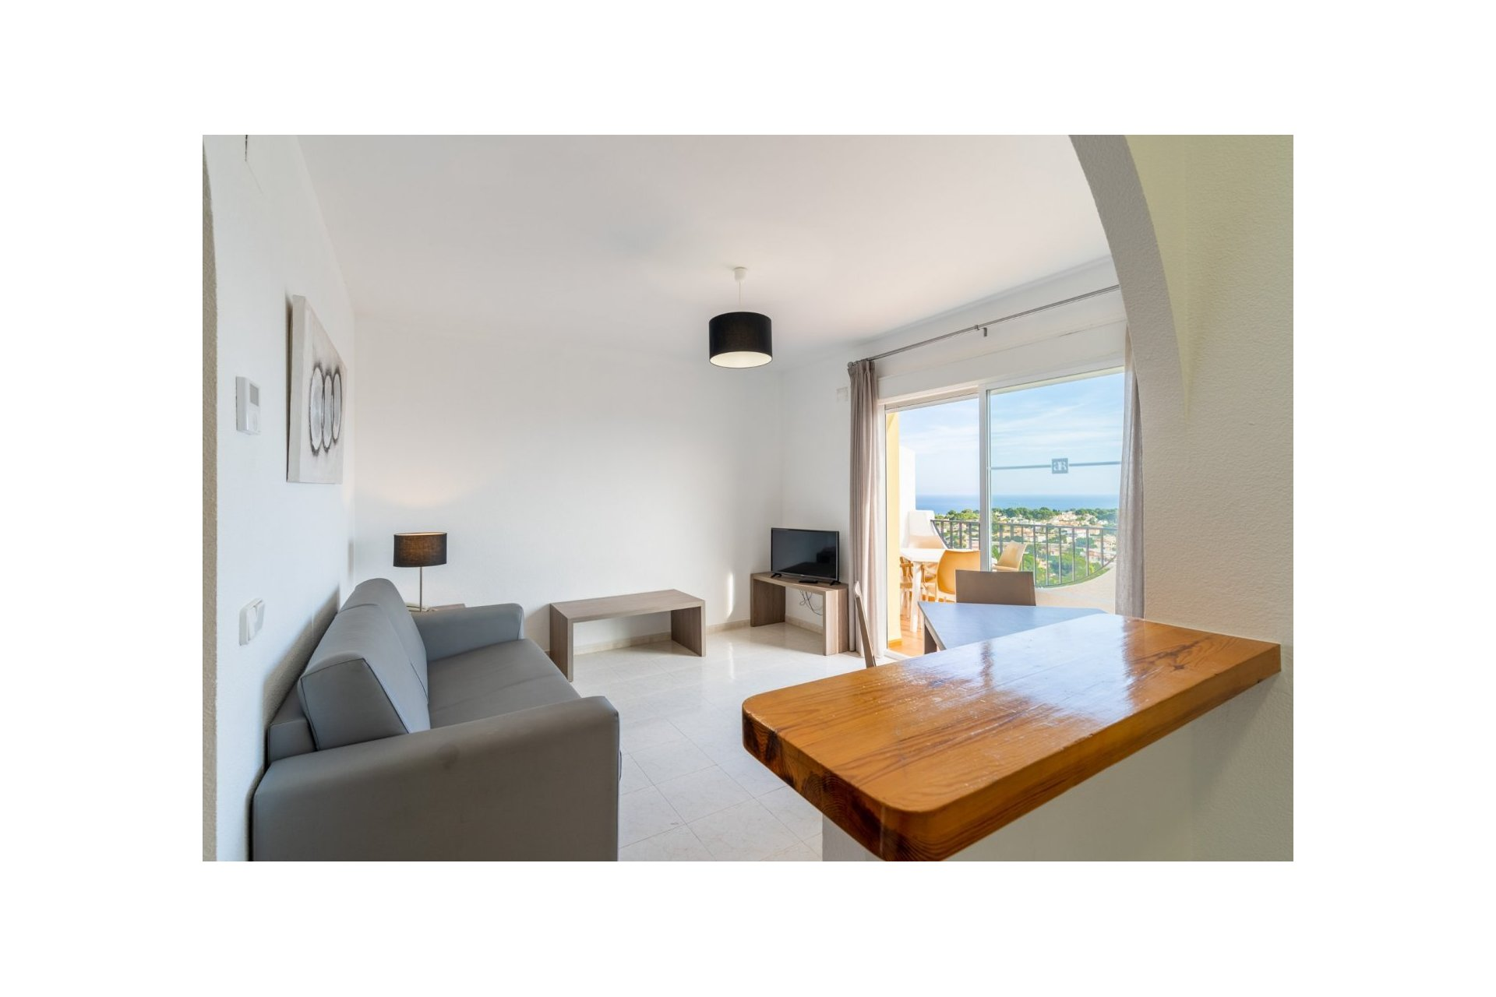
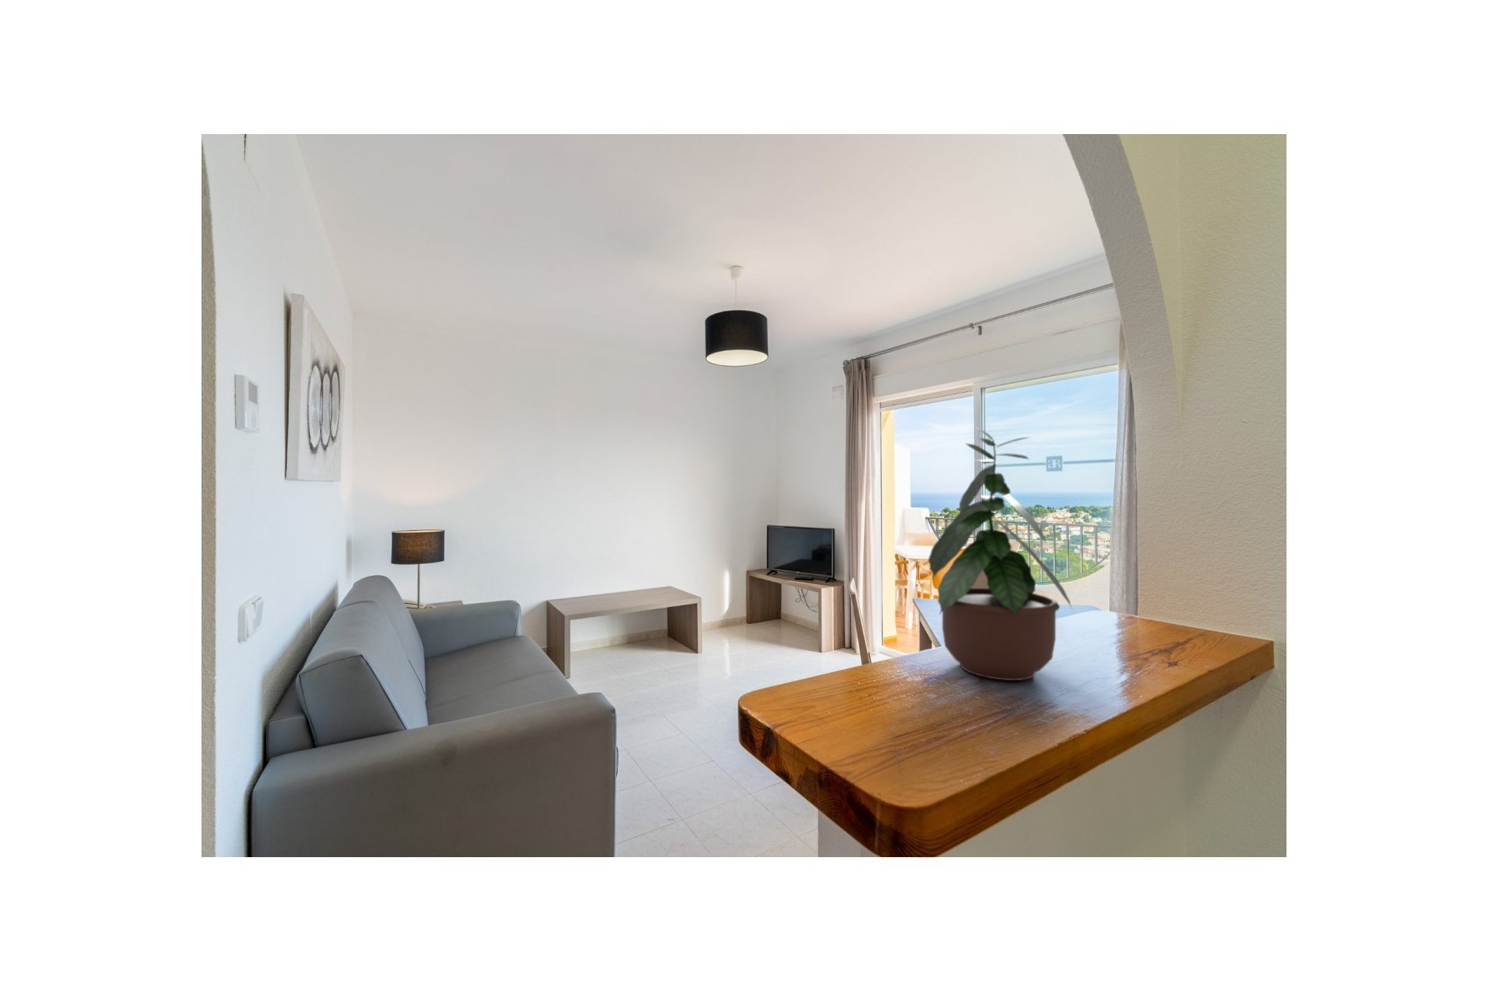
+ potted plant [928,427,1075,681]
